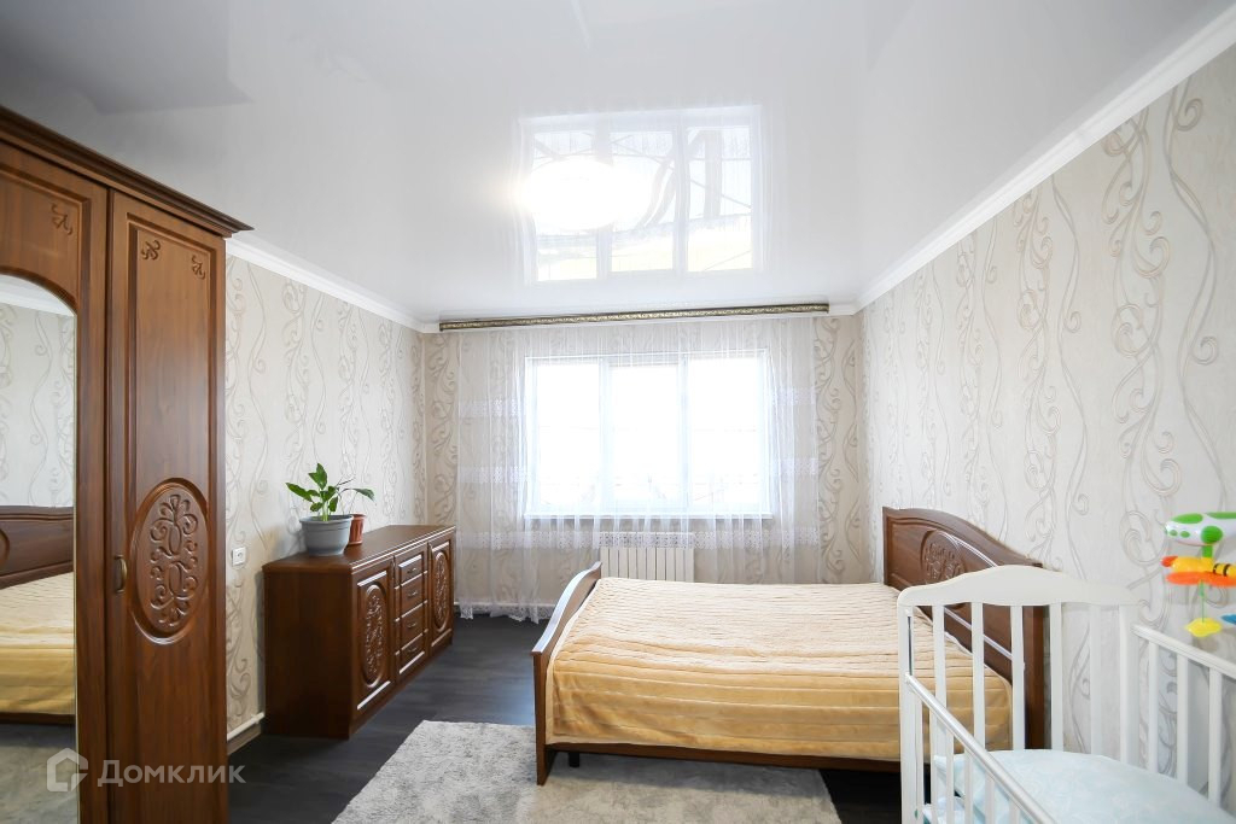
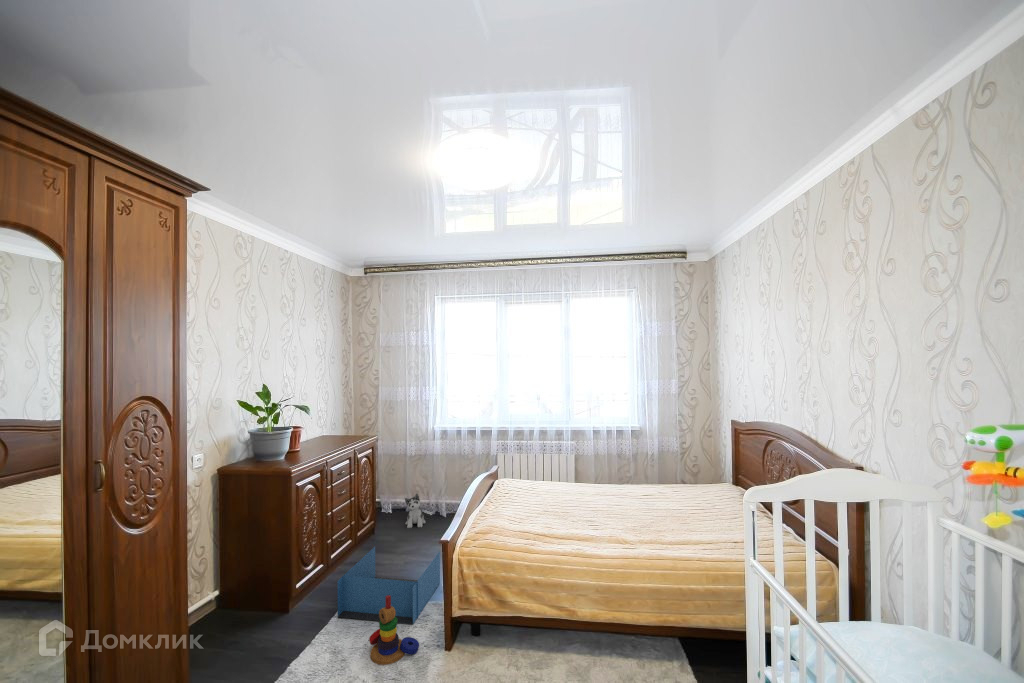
+ stacking toy [368,595,420,666]
+ storage bin [336,546,441,625]
+ plush toy [404,493,426,529]
